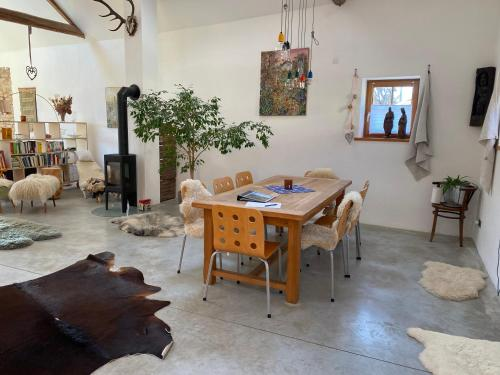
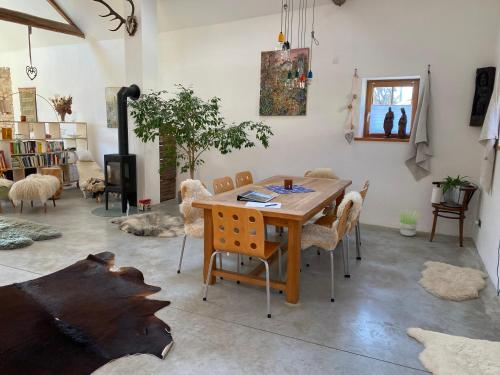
+ potted plant [396,209,423,237]
